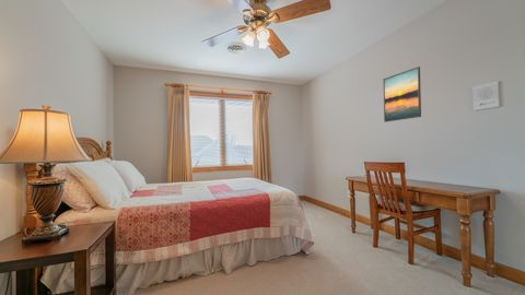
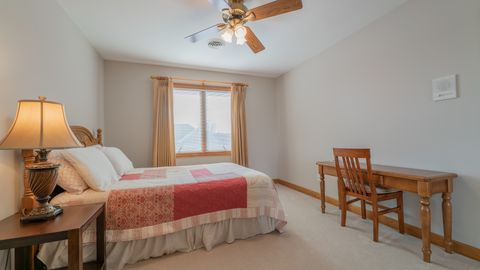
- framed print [383,66,422,123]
